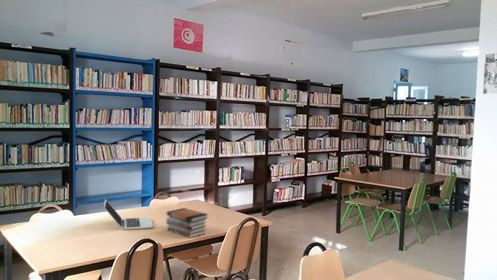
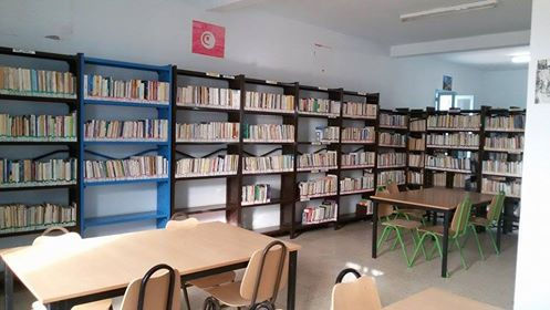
- laptop [103,198,154,231]
- book stack [165,207,210,239]
